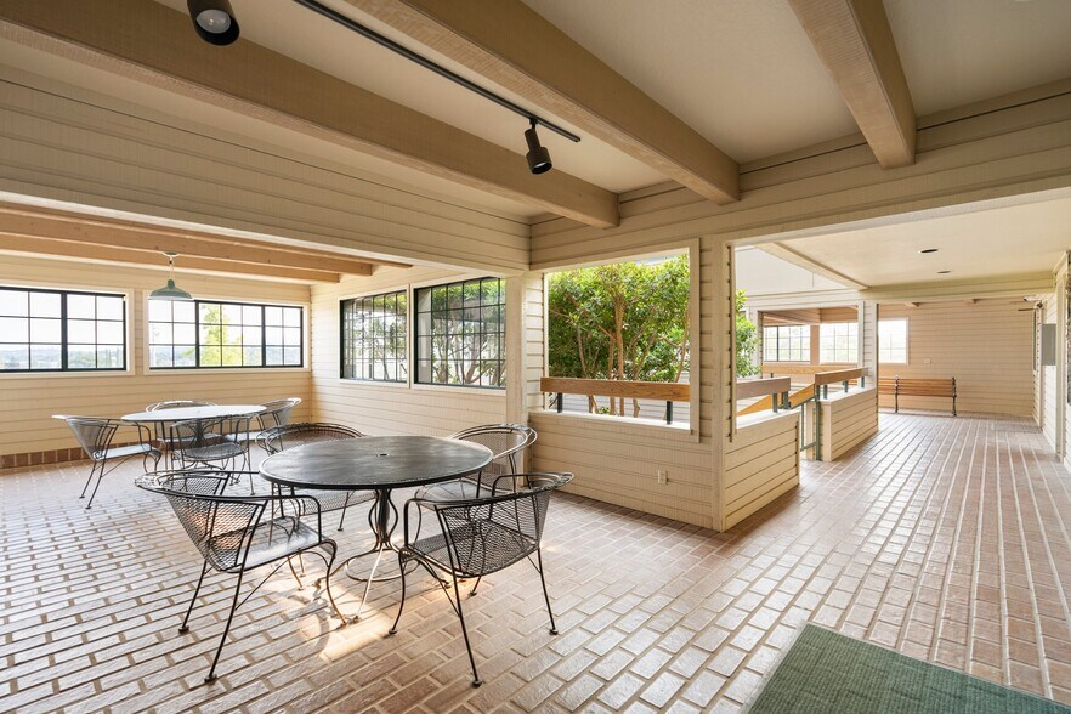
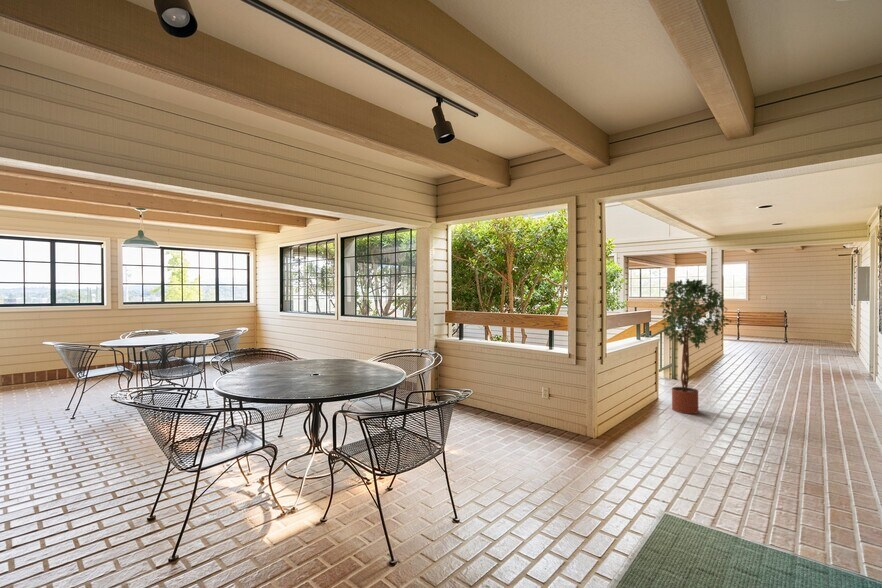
+ potted tree [658,277,733,415]
